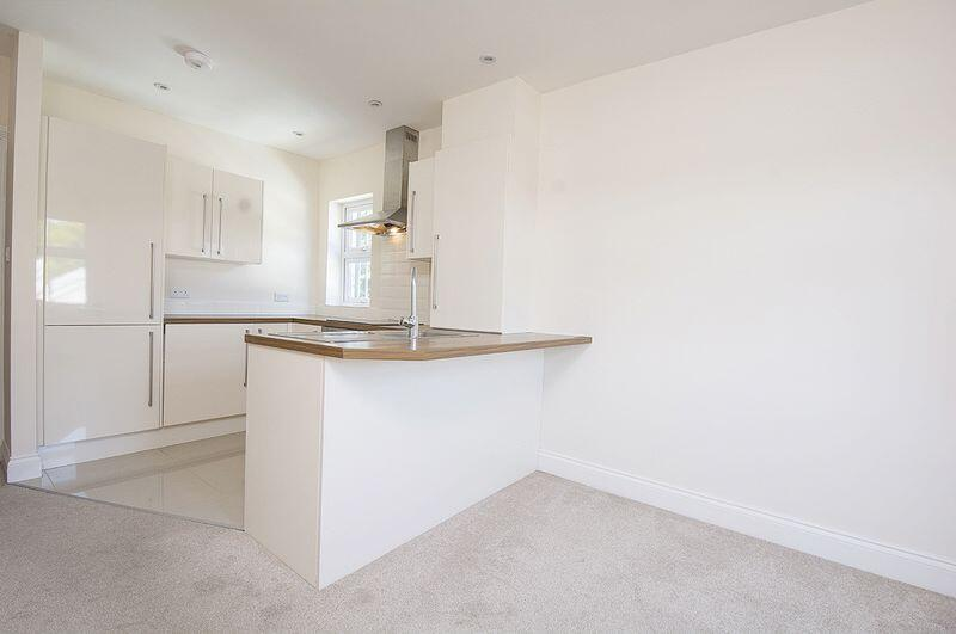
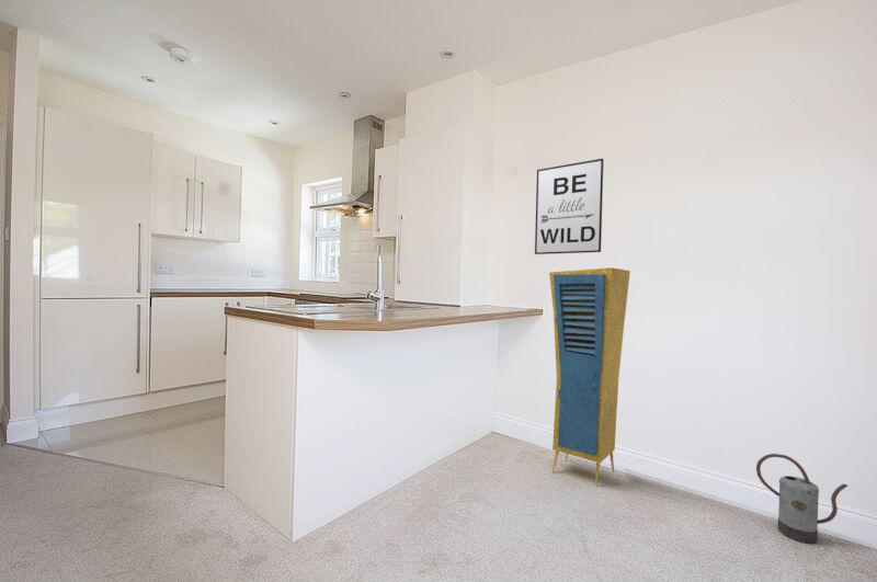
+ wall art [534,158,604,255]
+ storage cabinet [548,266,631,487]
+ watering can [755,453,848,545]
